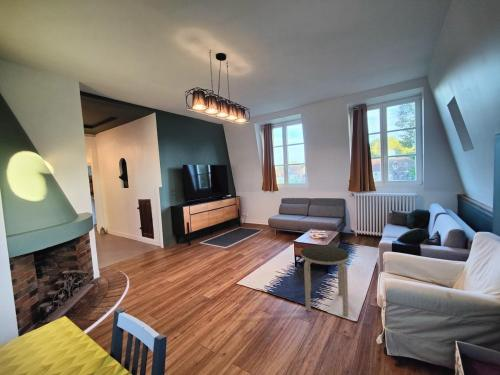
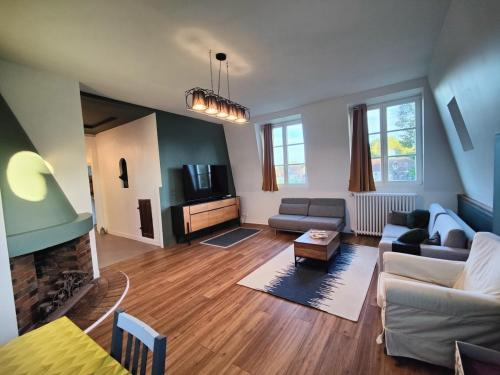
- side table [300,244,350,317]
